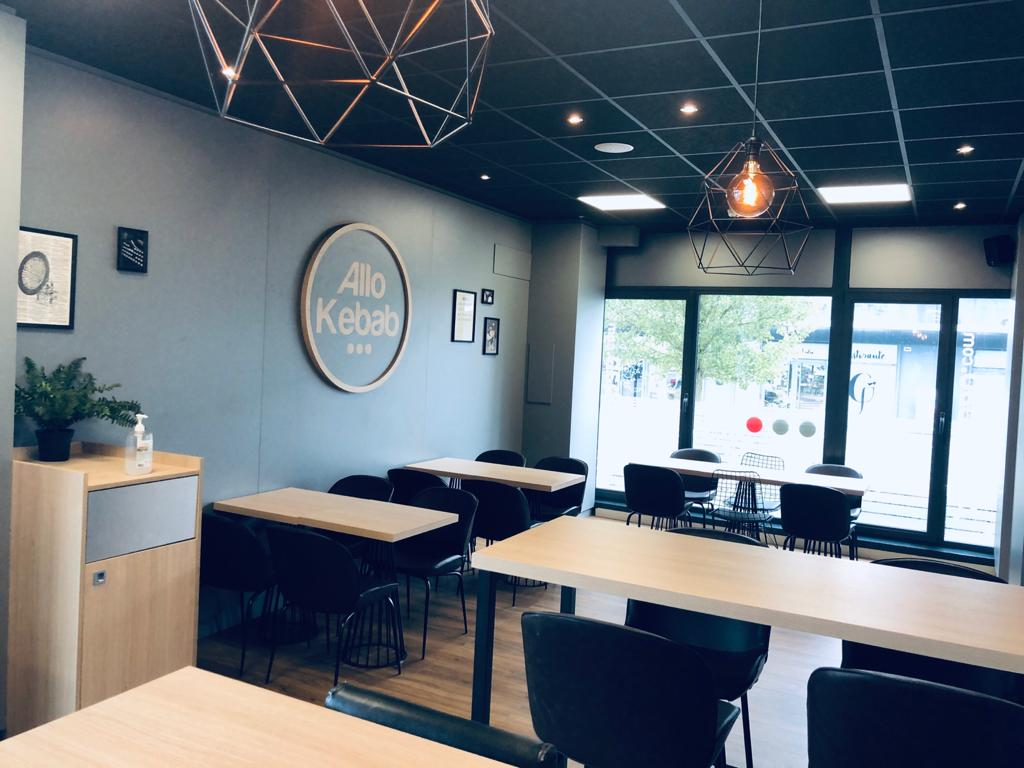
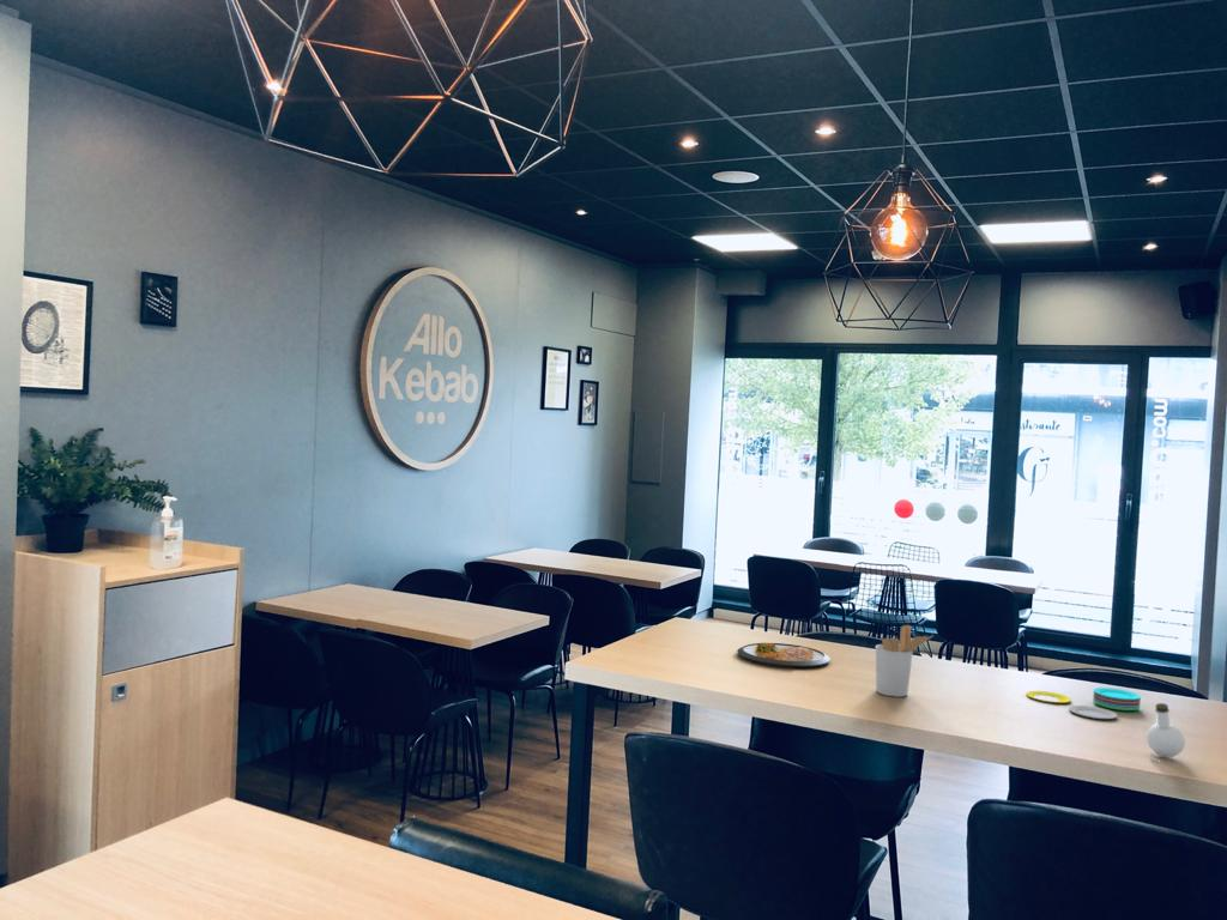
+ plate [1026,686,1142,720]
+ bottle [1144,702,1186,763]
+ utensil holder [875,624,935,698]
+ dish [736,642,832,668]
